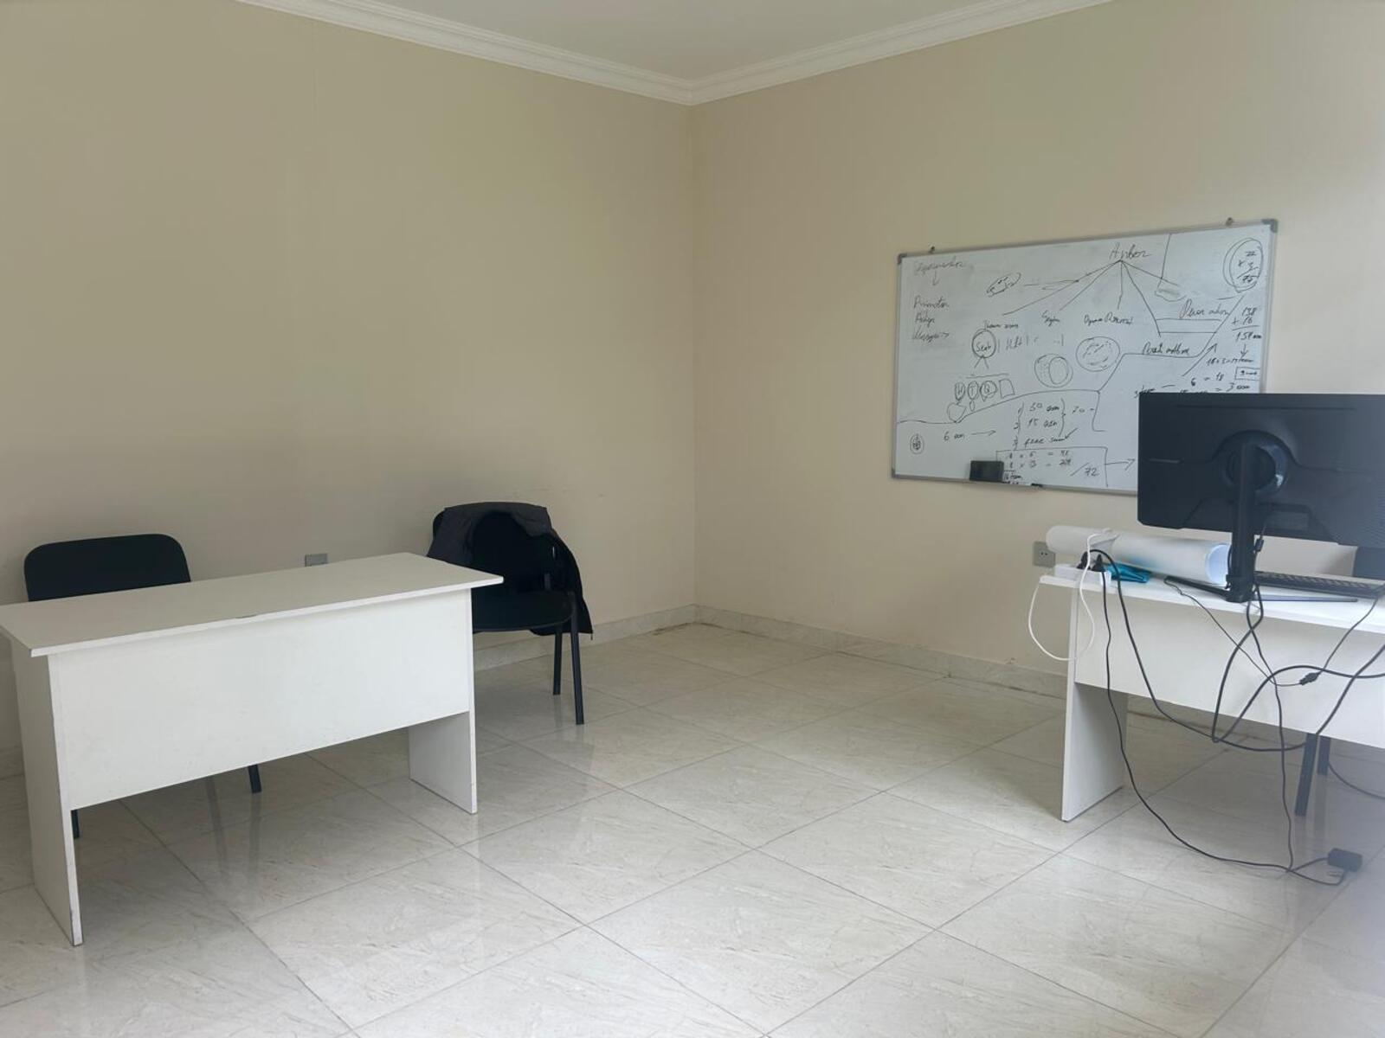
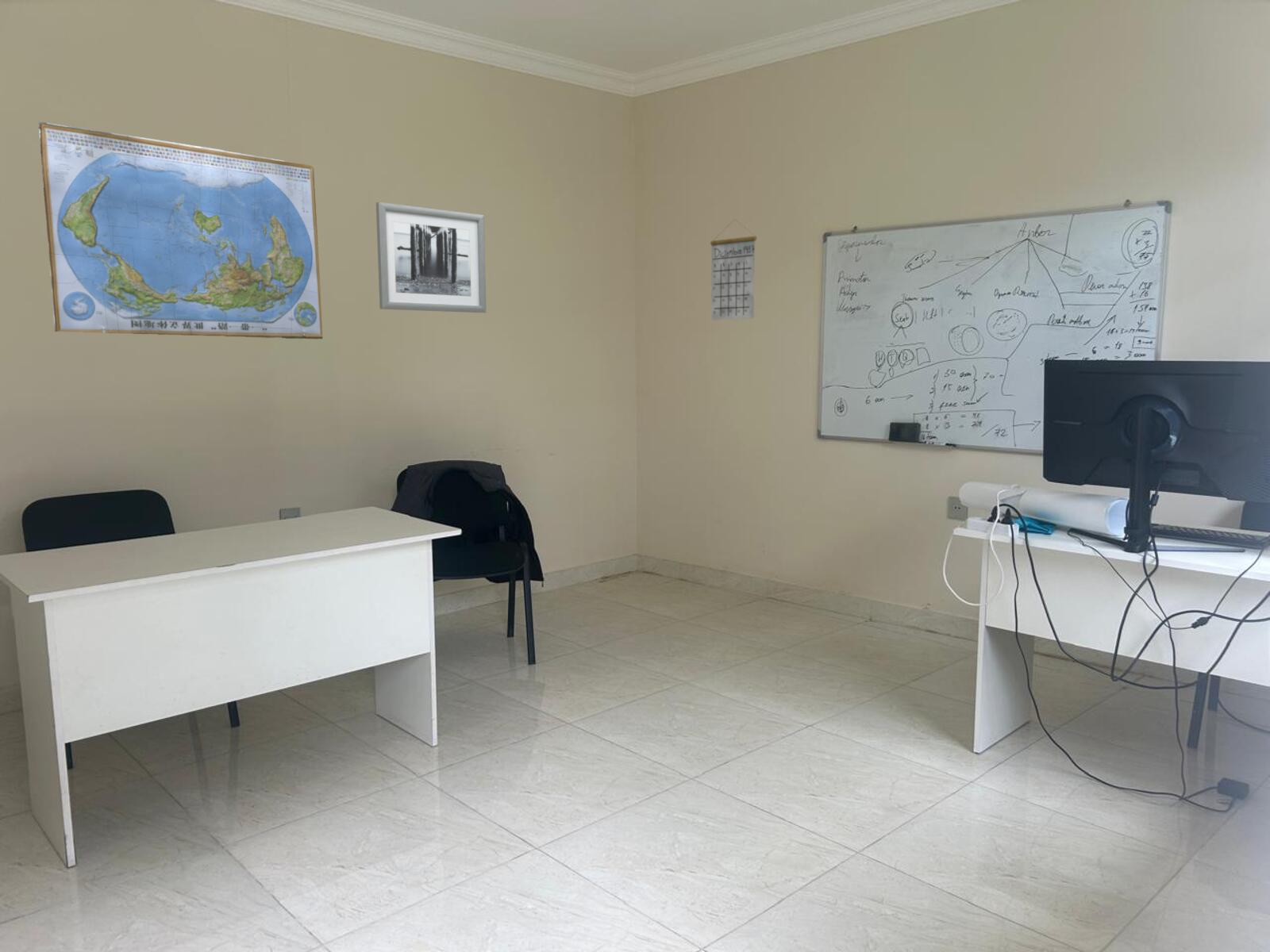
+ world map [37,121,323,340]
+ wall art [375,202,487,313]
+ calendar [710,218,757,321]
